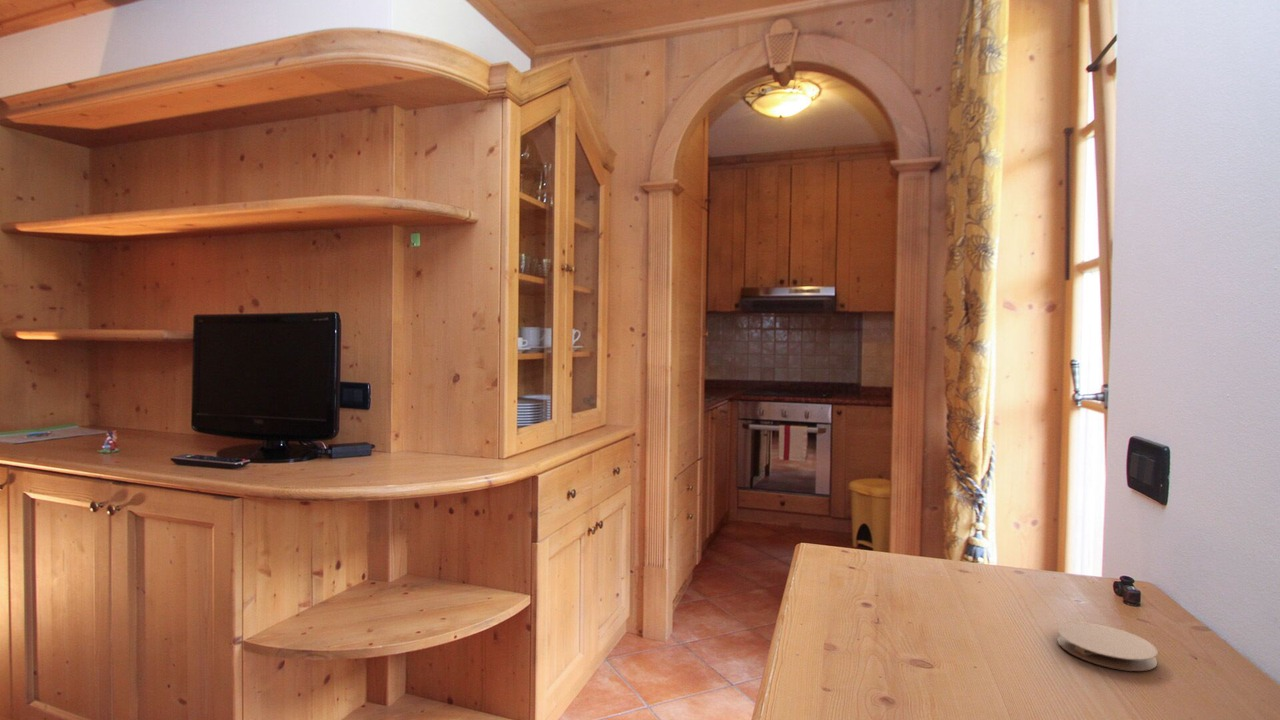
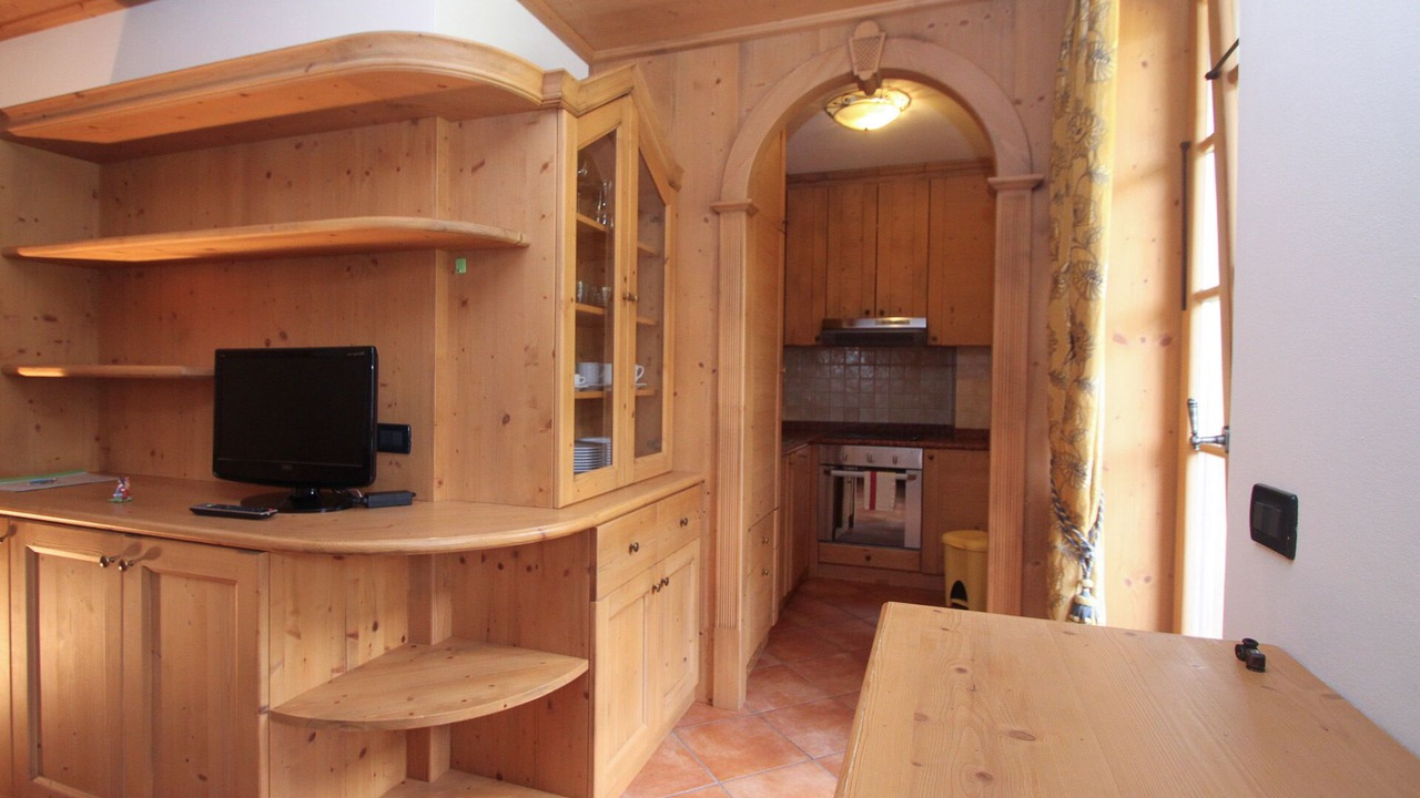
- coaster [1057,621,1159,672]
